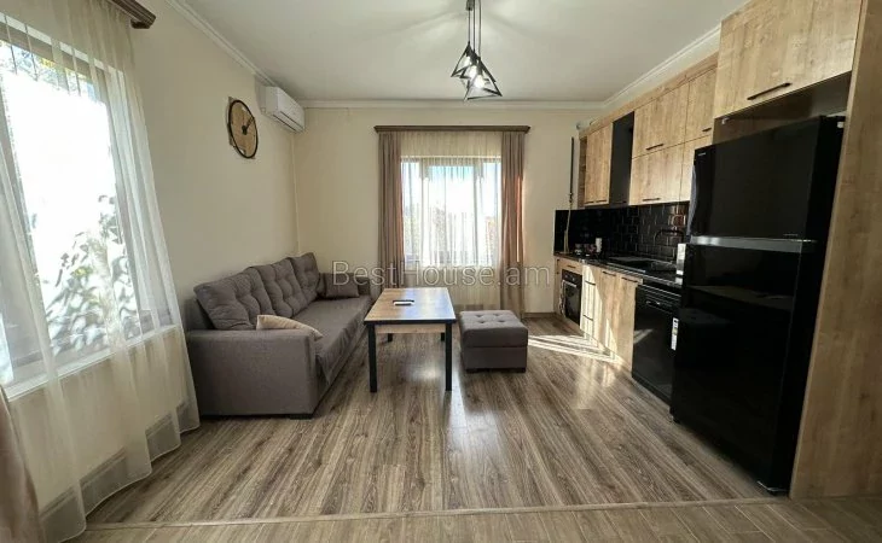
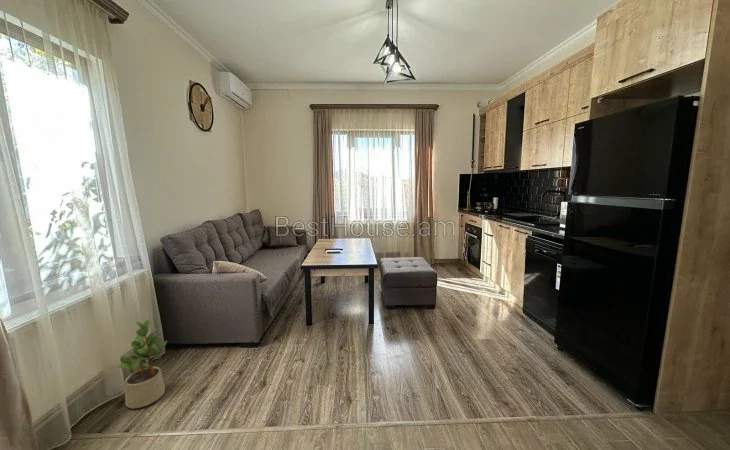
+ potted plant [116,319,168,409]
